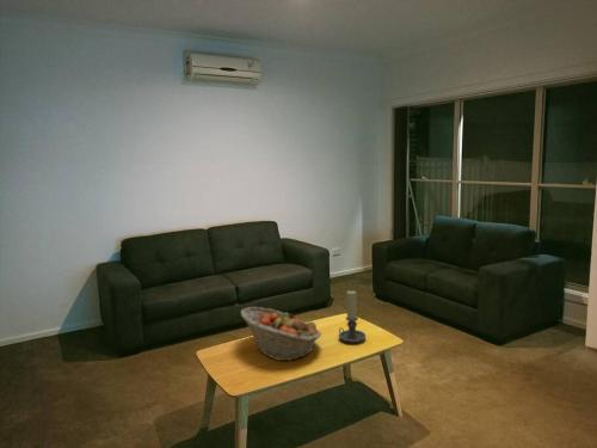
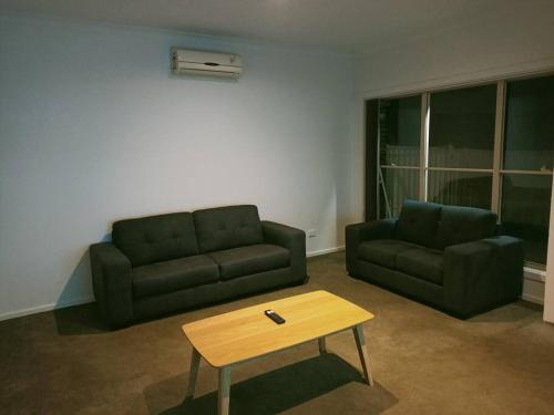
- fruit basket [240,306,322,362]
- candle holder [338,289,367,344]
